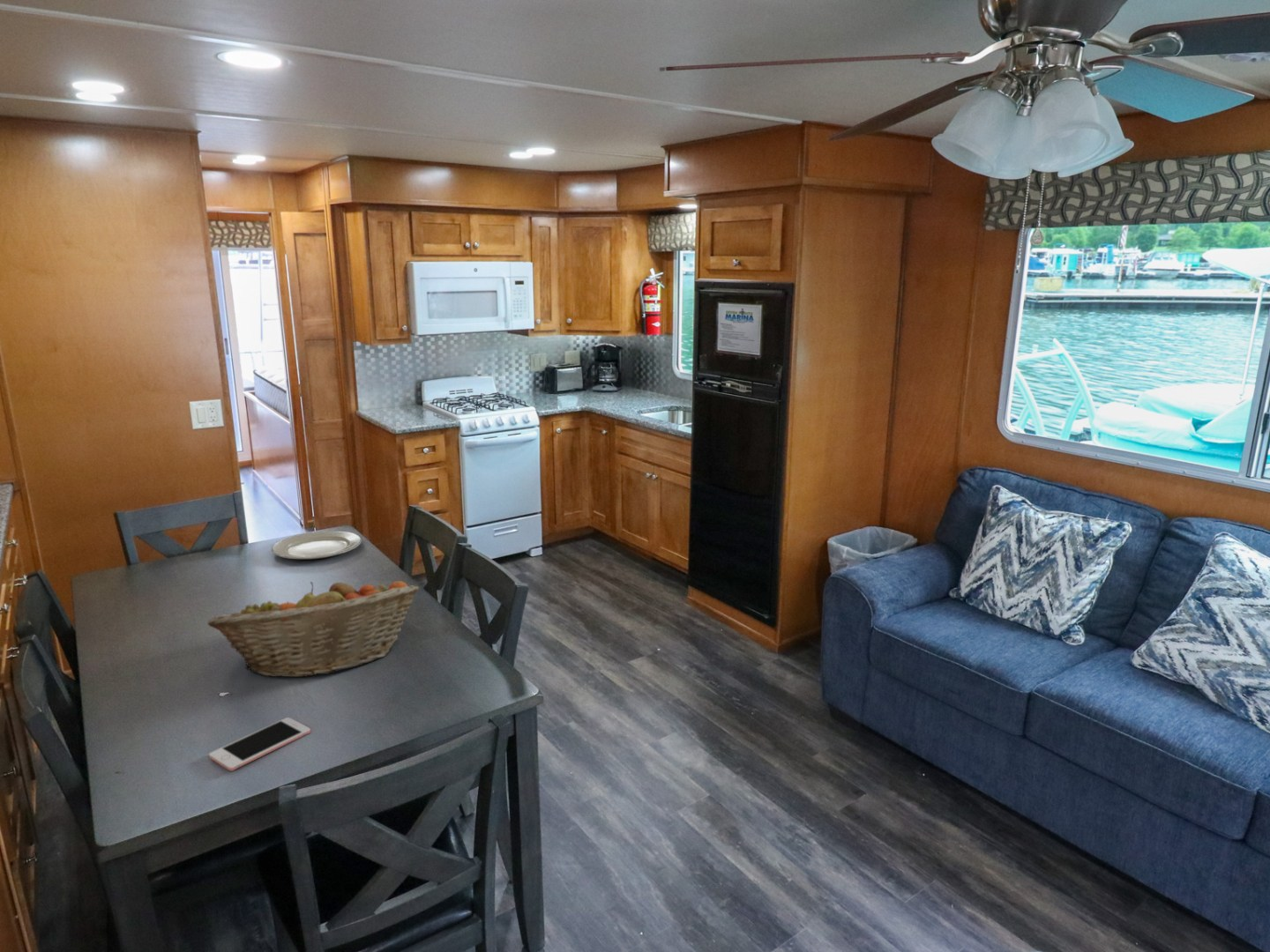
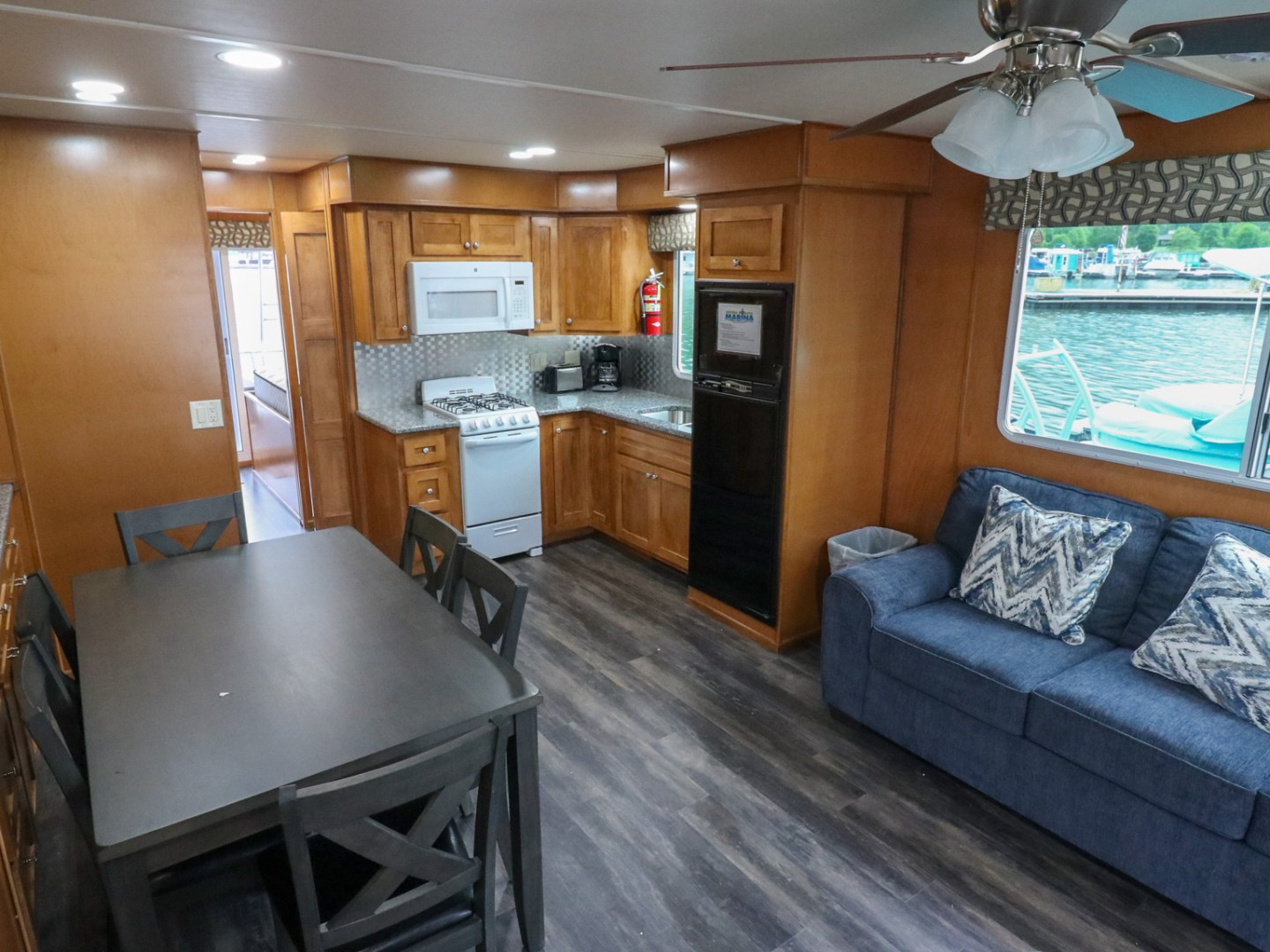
- cell phone [208,717,311,772]
- fruit basket [206,580,420,678]
- chinaware [271,530,362,561]
